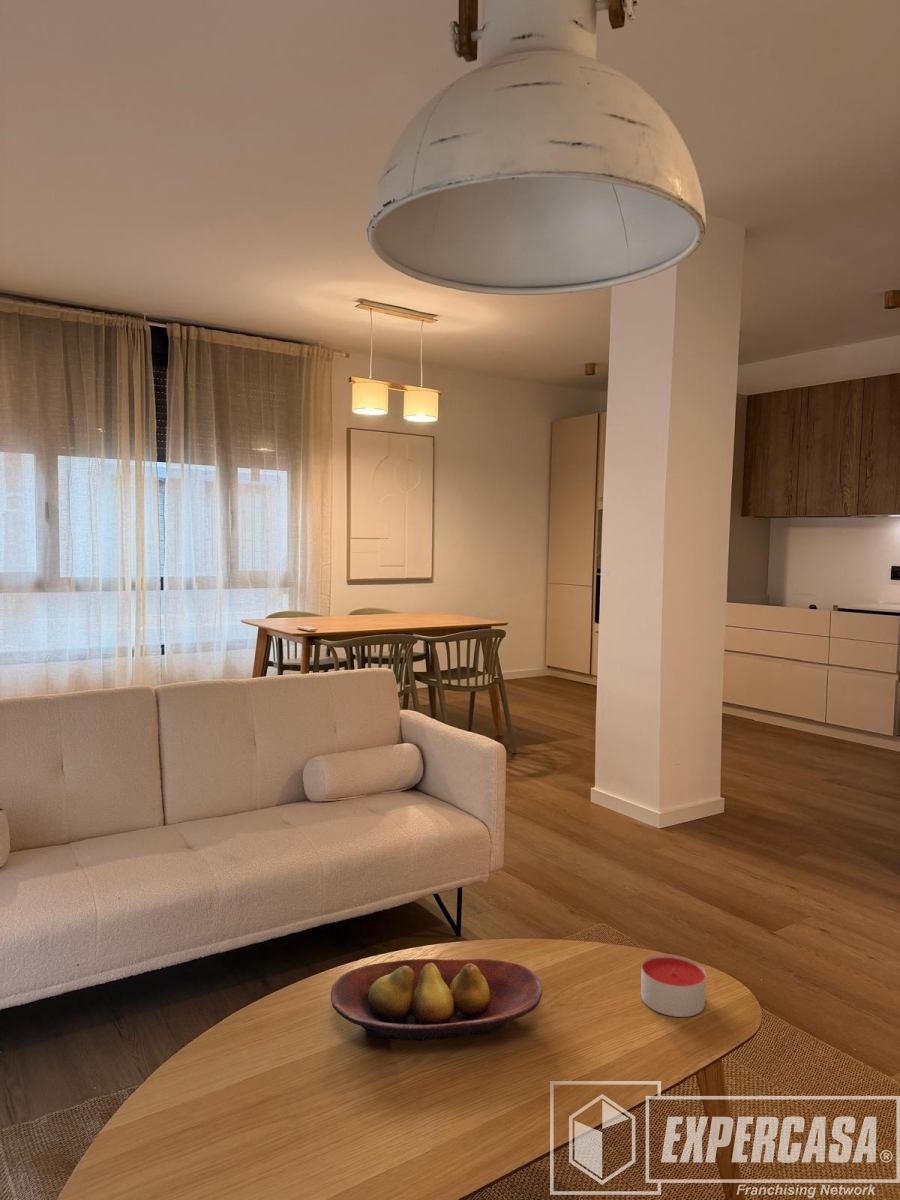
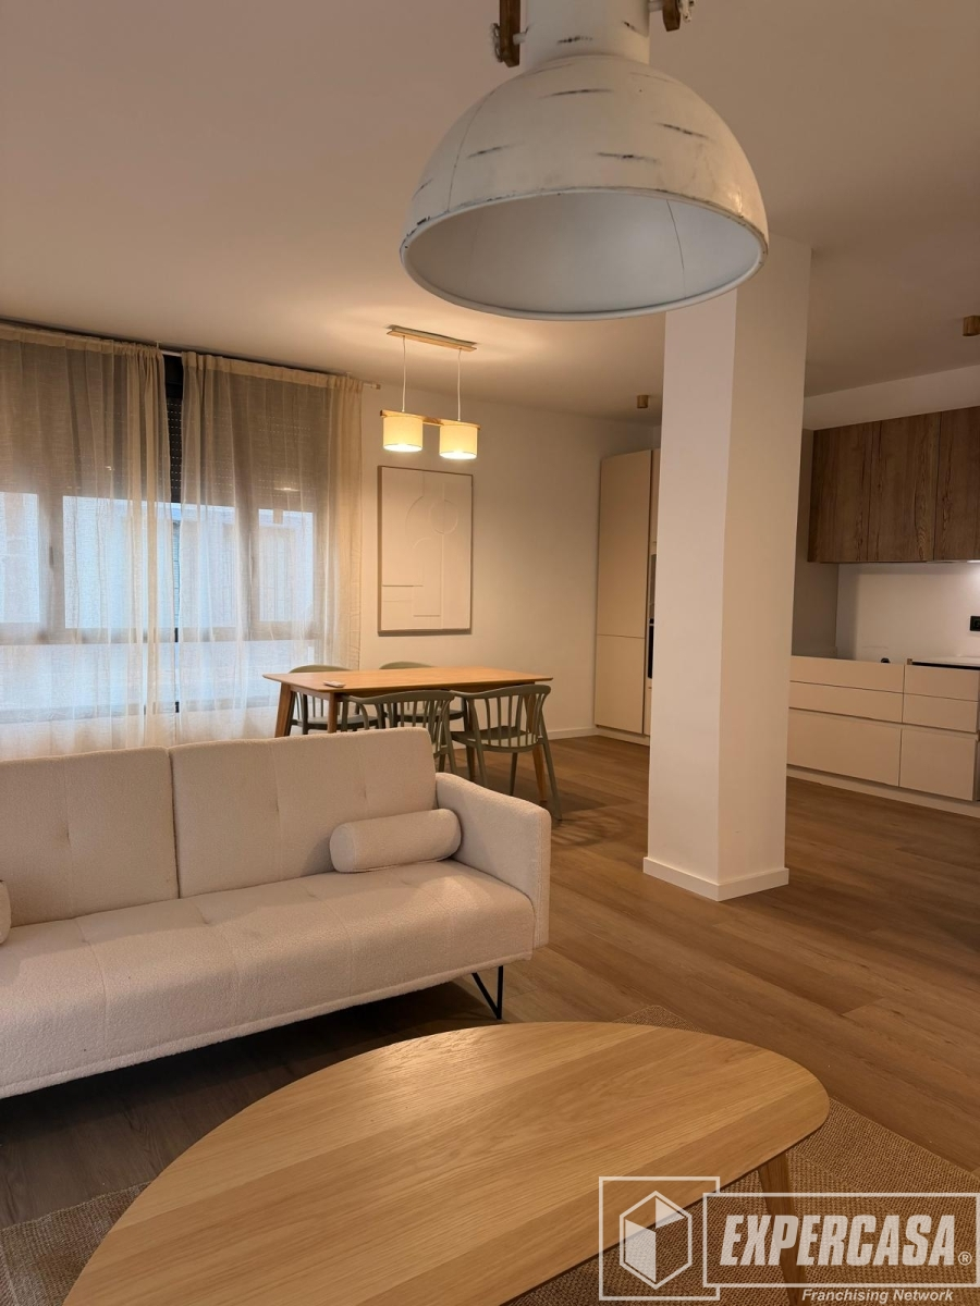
- candle [640,953,707,1018]
- fruit bowl [330,958,543,1042]
